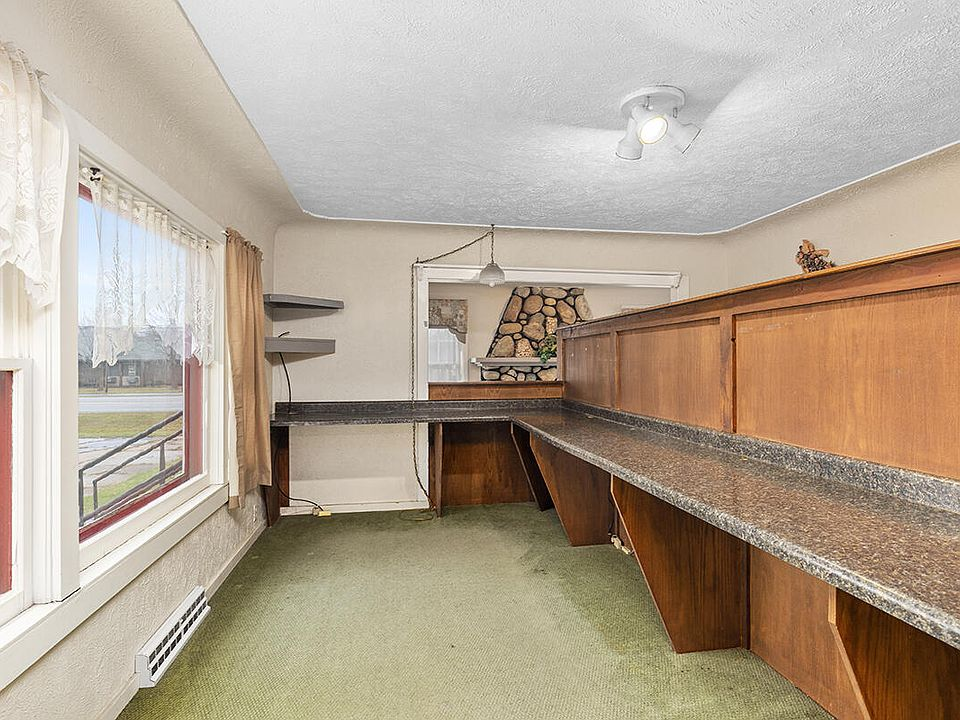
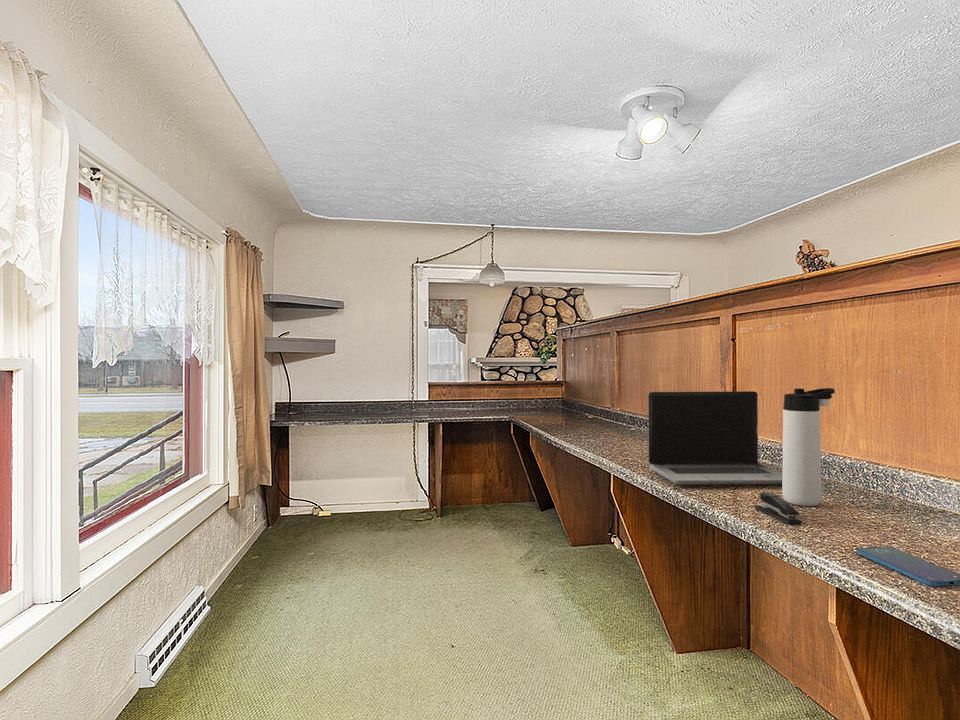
+ smartphone [855,545,960,587]
+ laptop computer [647,390,783,486]
+ stapler [753,492,803,525]
+ thermos bottle [781,387,836,507]
